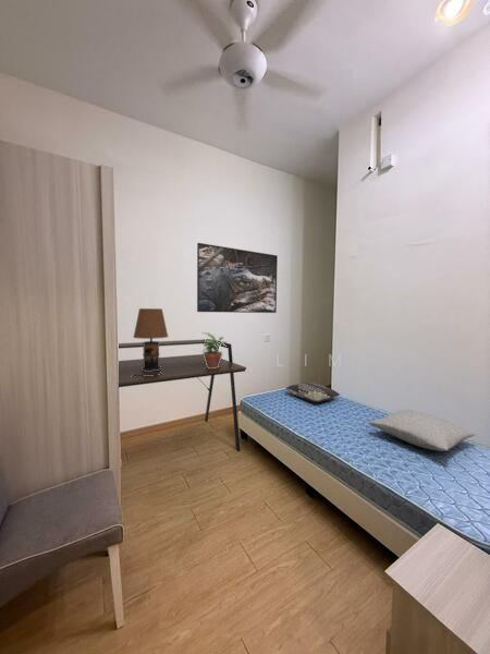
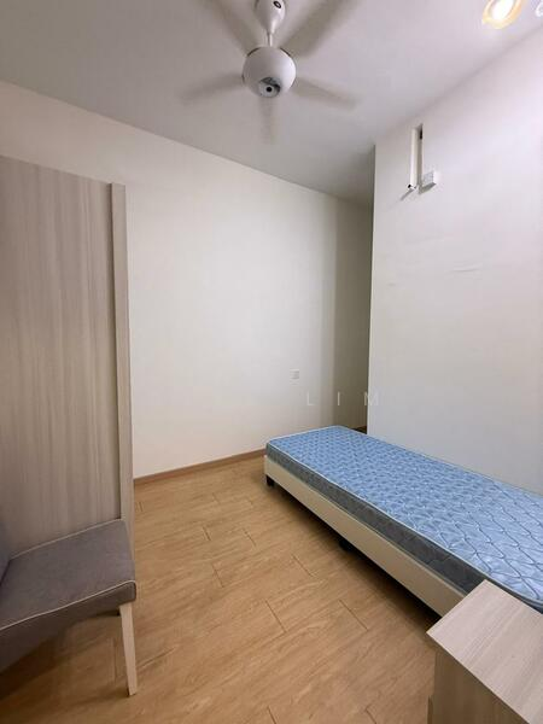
- cushion [284,382,341,403]
- potted plant [200,331,229,368]
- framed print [196,242,279,314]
- table lamp [131,307,170,377]
- pillow [368,409,477,452]
- desk [118,338,247,452]
